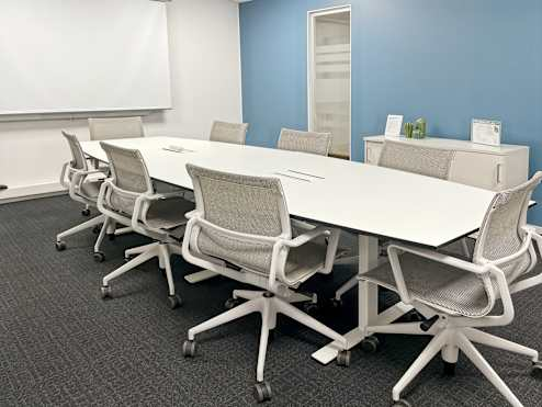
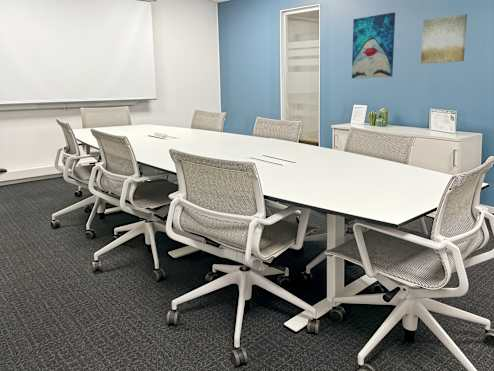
+ wall art [351,11,396,79]
+ wall art [420,13,468,65]
